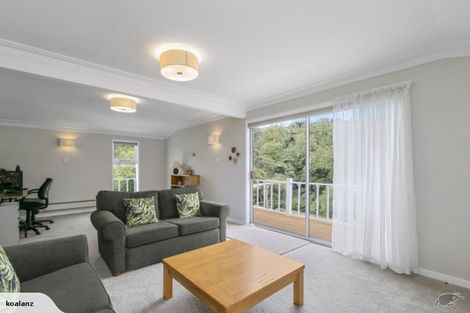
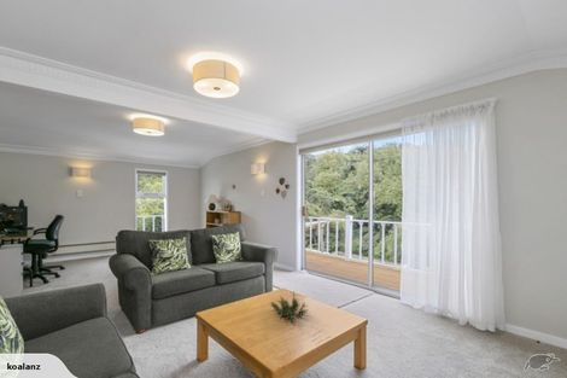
+ plant [268,291,308,322]
